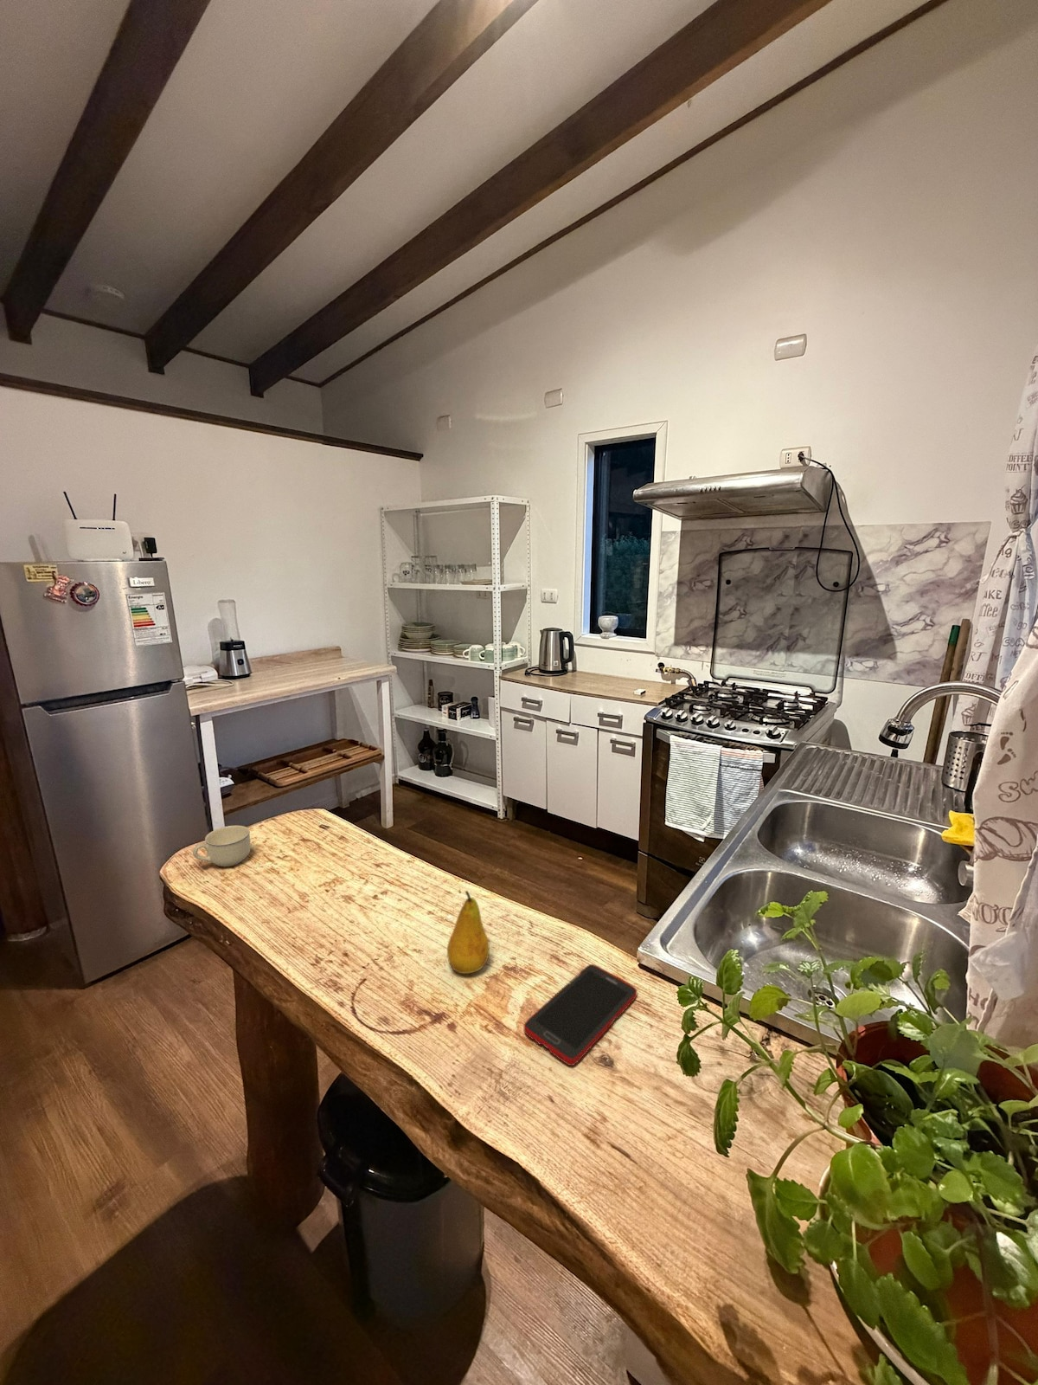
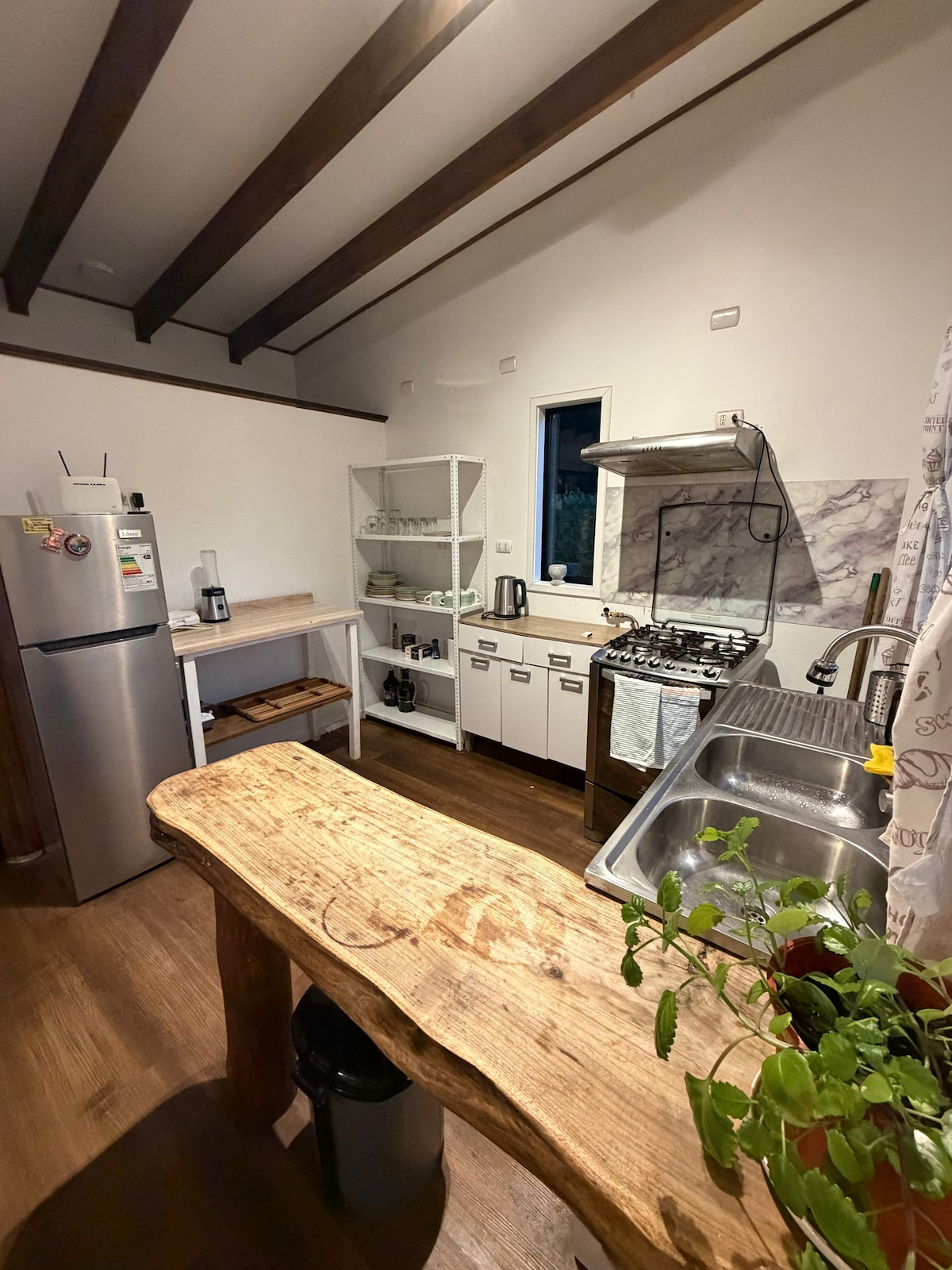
- cell phone [522,963,638,1067]
- cup [192,824,252,867]
- fruit [446,890,491,975]
